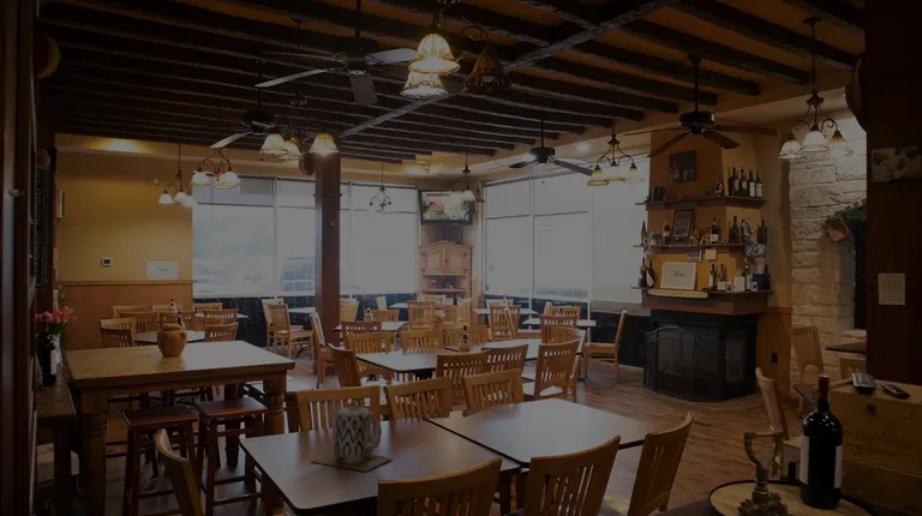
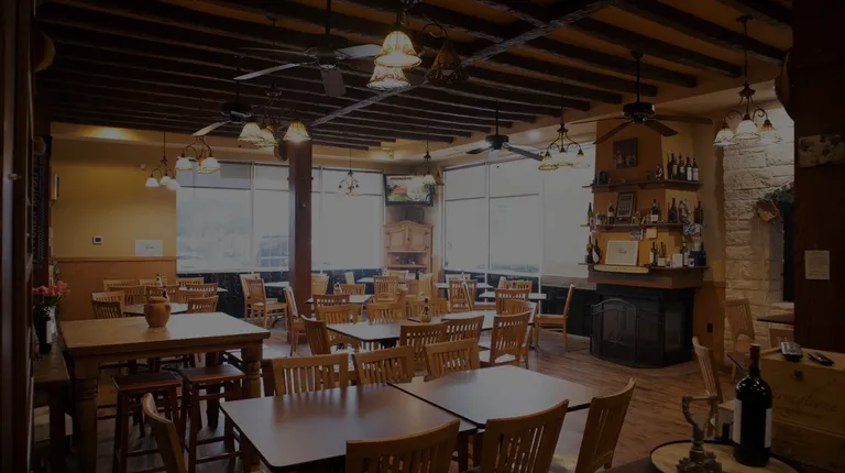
- teapot [310,400,394,473]
